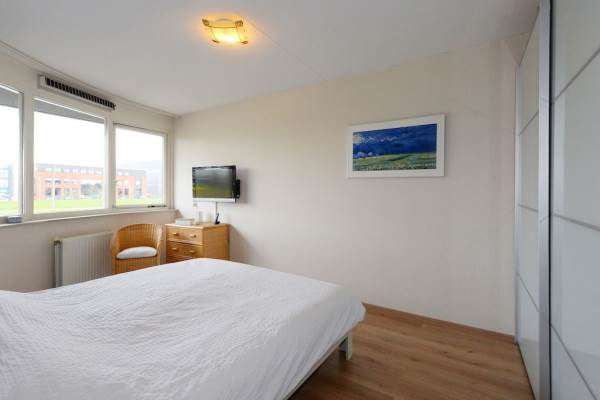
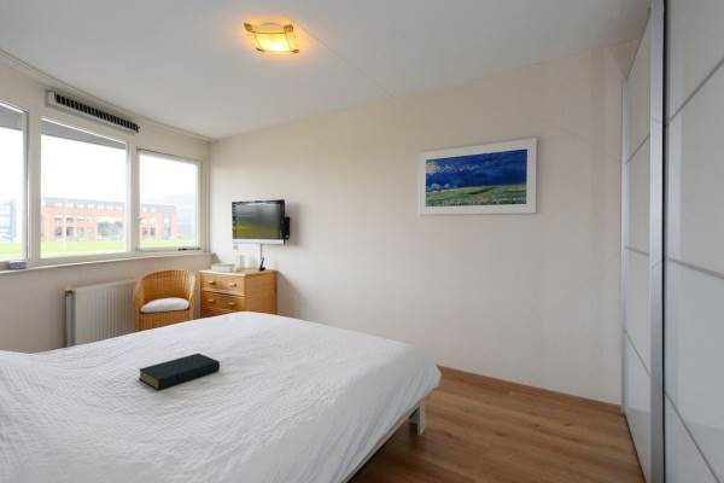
+ hardback book [138,353,221,391]
